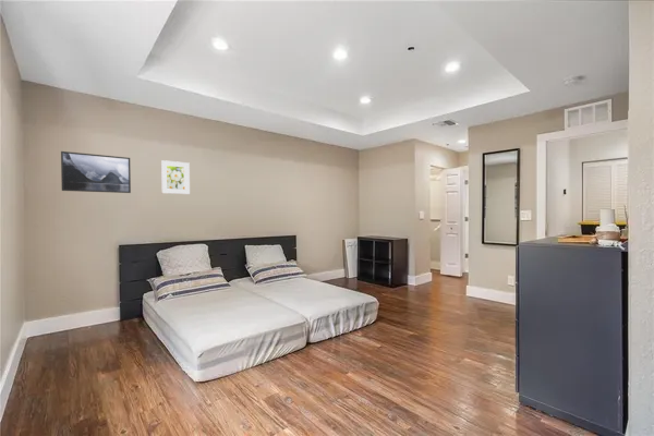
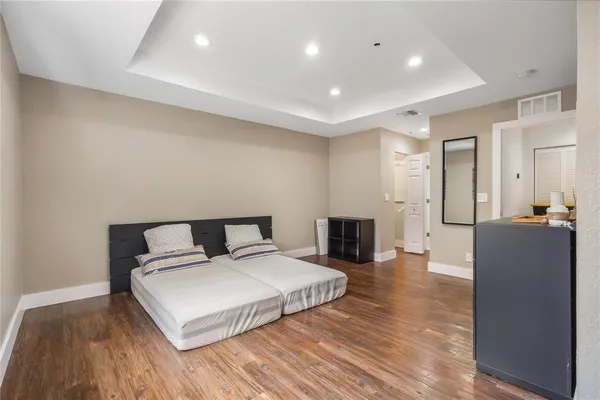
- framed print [60,150,132,194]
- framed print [160,159,191,195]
